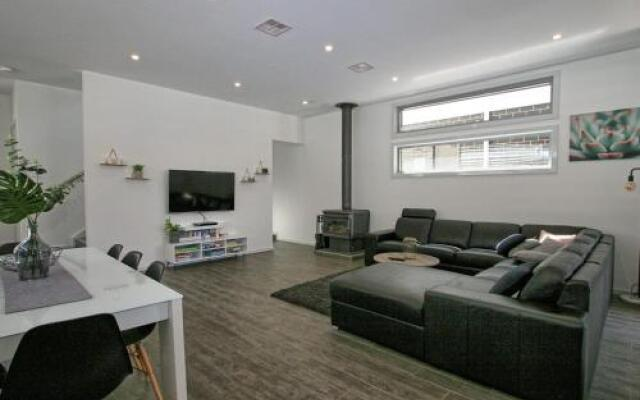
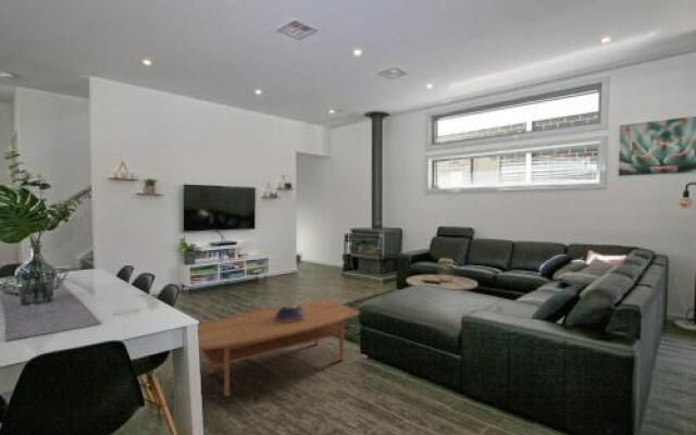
+ coffee table [197,300,360,398]
+ decorative bowl [275,303,307,323]
